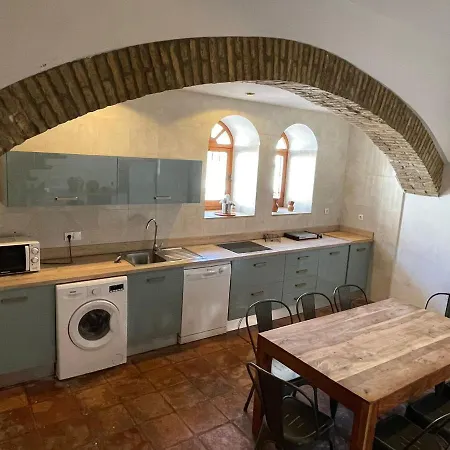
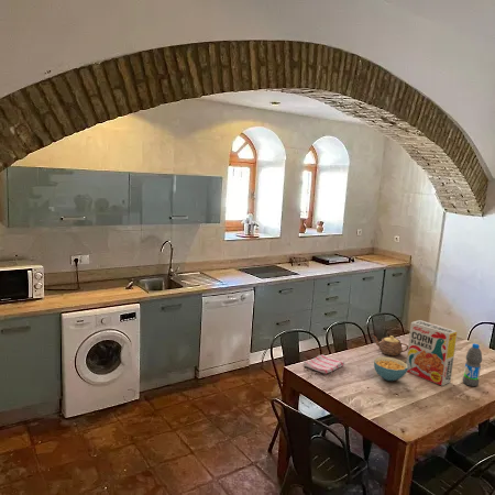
+ dish towel [302,354,345,375]
+ cereal bowl [373,355,408,382]
+ cereal box [405,319,459,387]
+ teapot [372,334,408,356]
+ water bottle [462,342,483,387]
